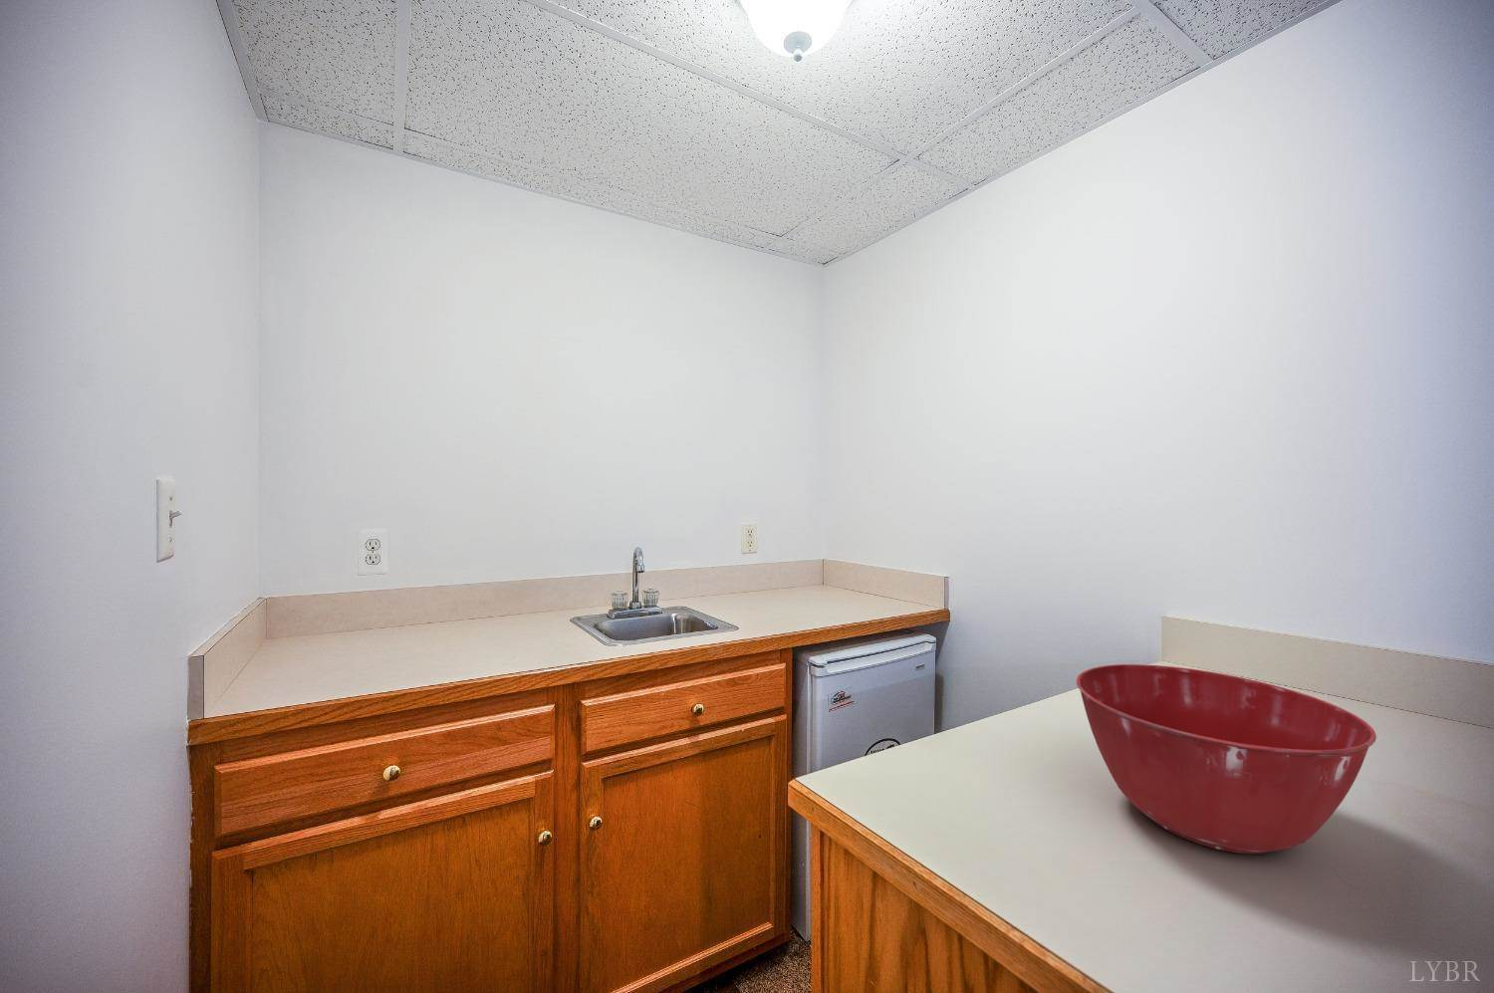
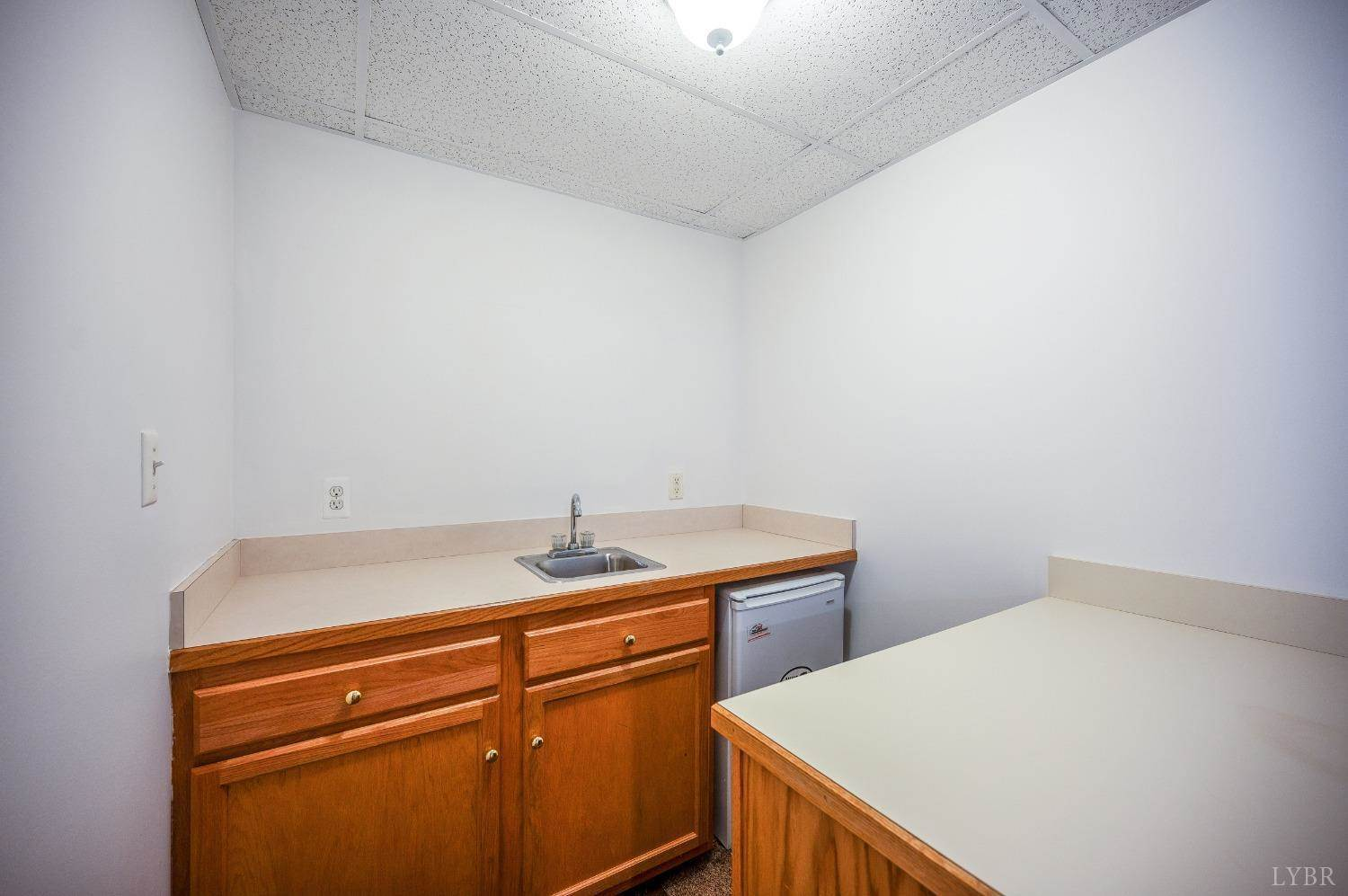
- mixing bowl [1076,664,1378,854]
